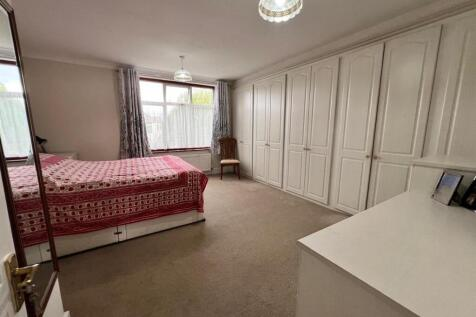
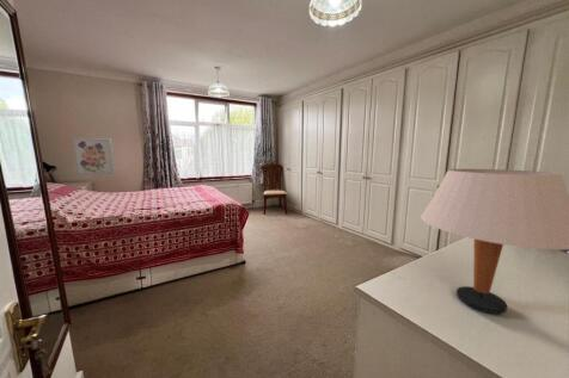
+ table lamp [420,168,569,315]
+ wall art [72,137,116,176]
